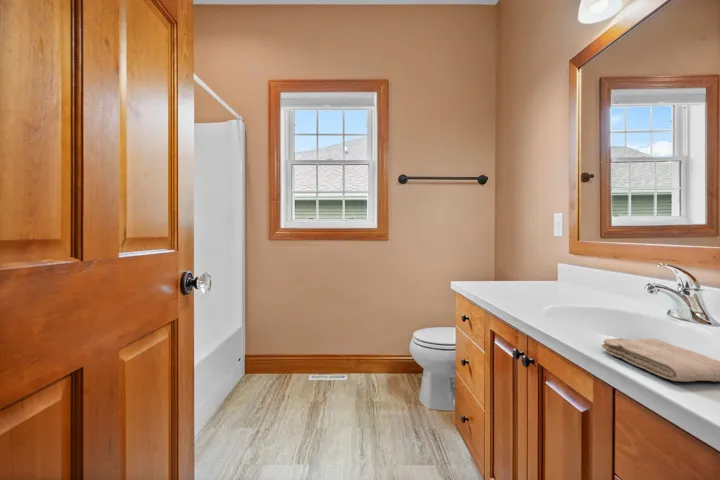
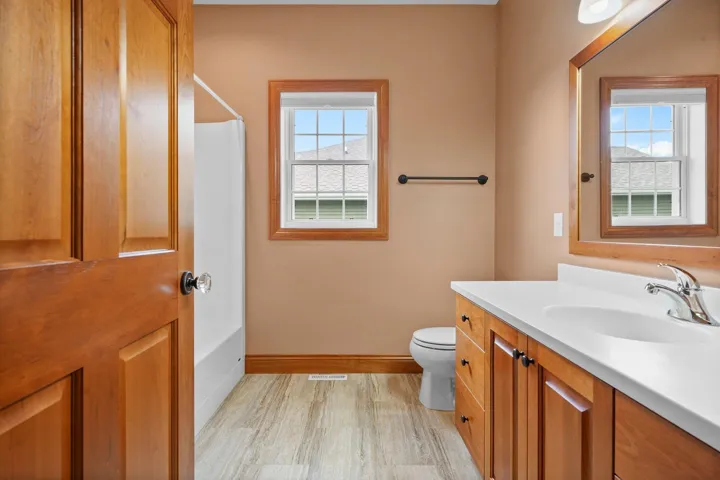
- washcloth [600,337,720,383]
